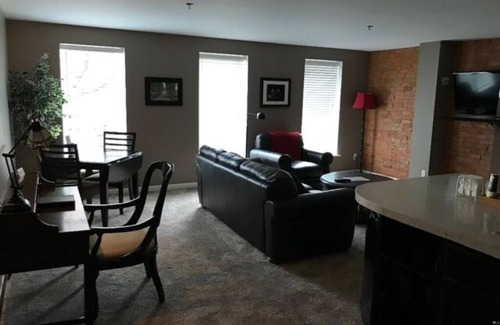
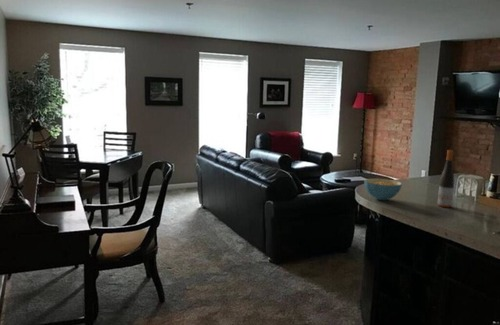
+ cereal bowl [363,178,403,201]
+ wine bottle [437,149,455,208]
